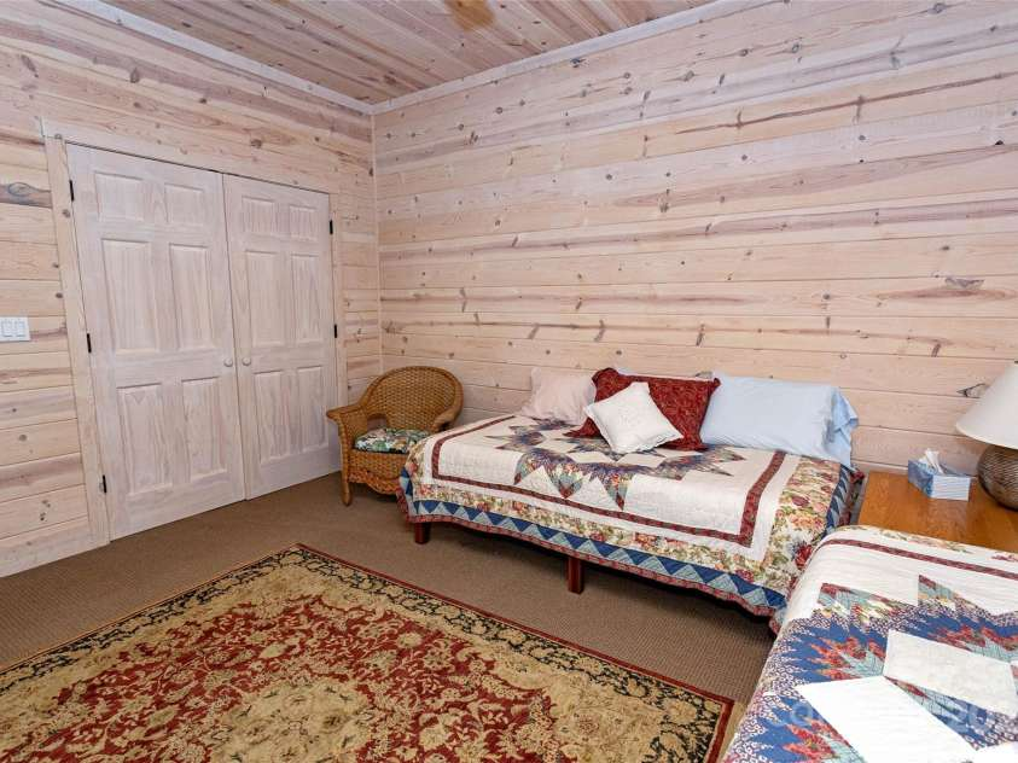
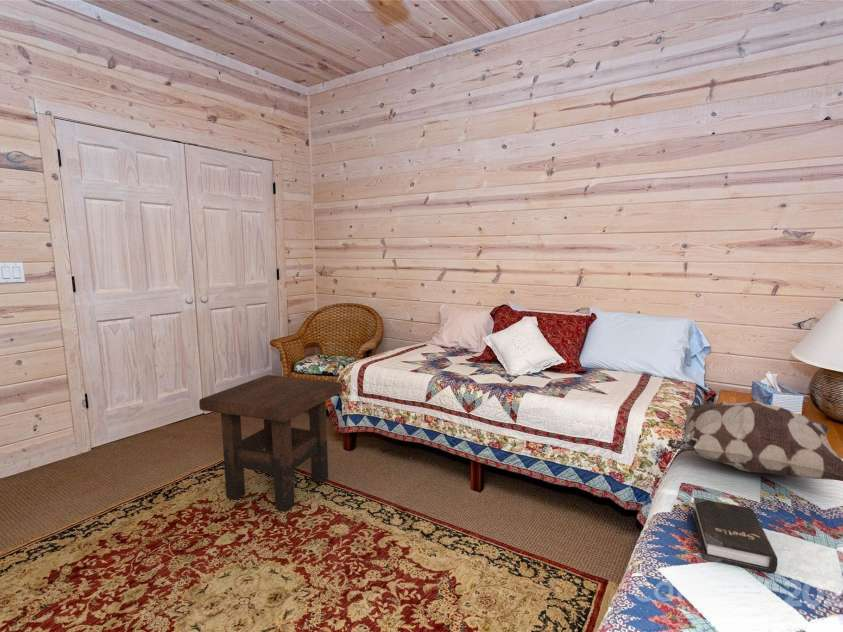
+ hardback book [692,496,778,574]
+ decorative pillow [666,400,843,482]
+ side table [198,374,343,512]
